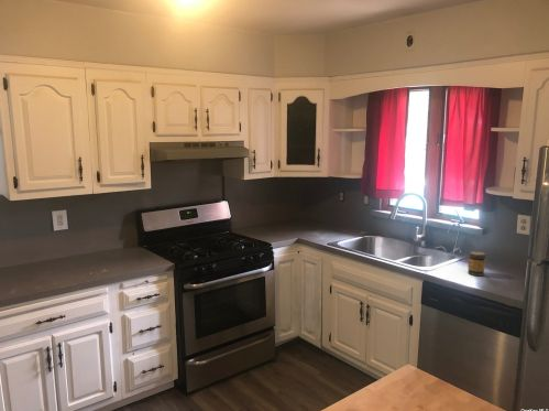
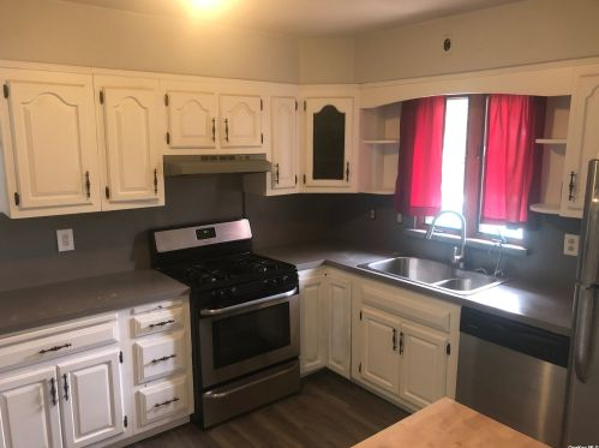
- jar [466,250,486,277]
